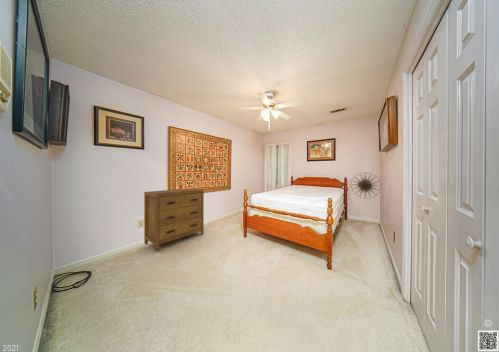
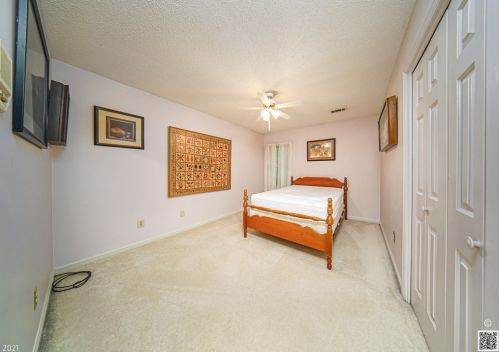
- dresser [143,188,205,252]
- wall art [349,172,381,199]
